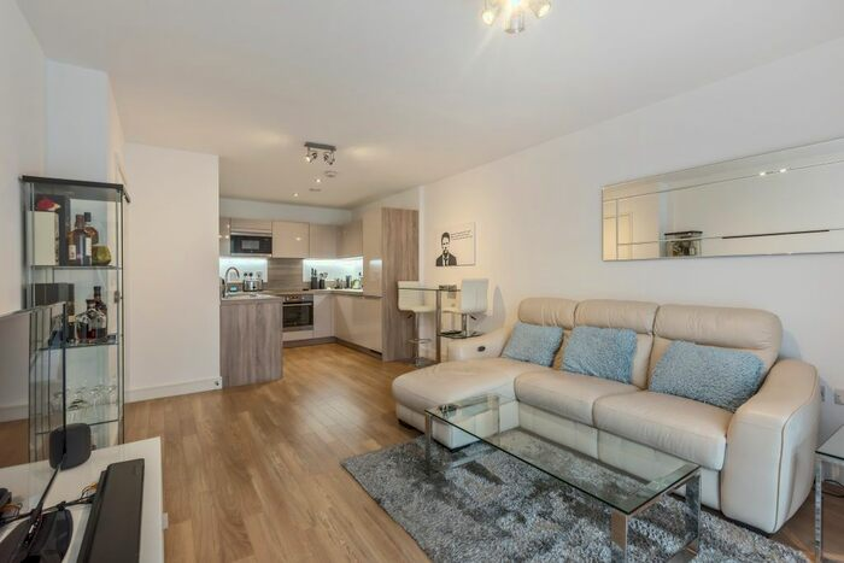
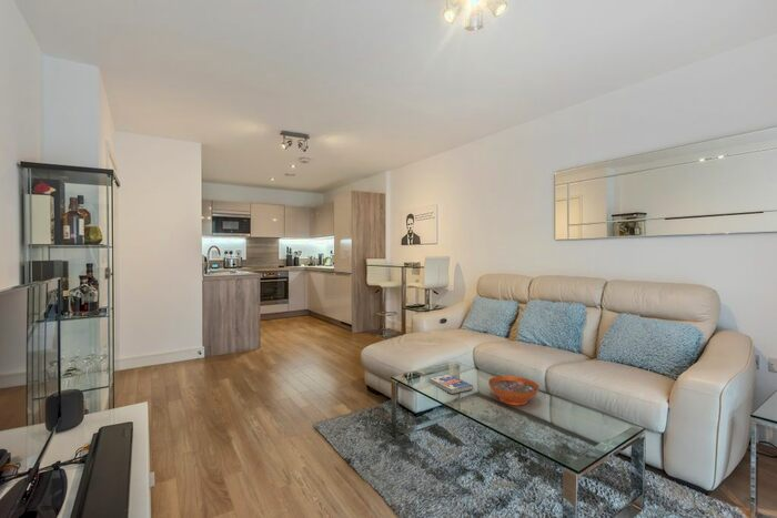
+ decorative bowl [487,375,541,406]
+ book [427,373,474,395]
